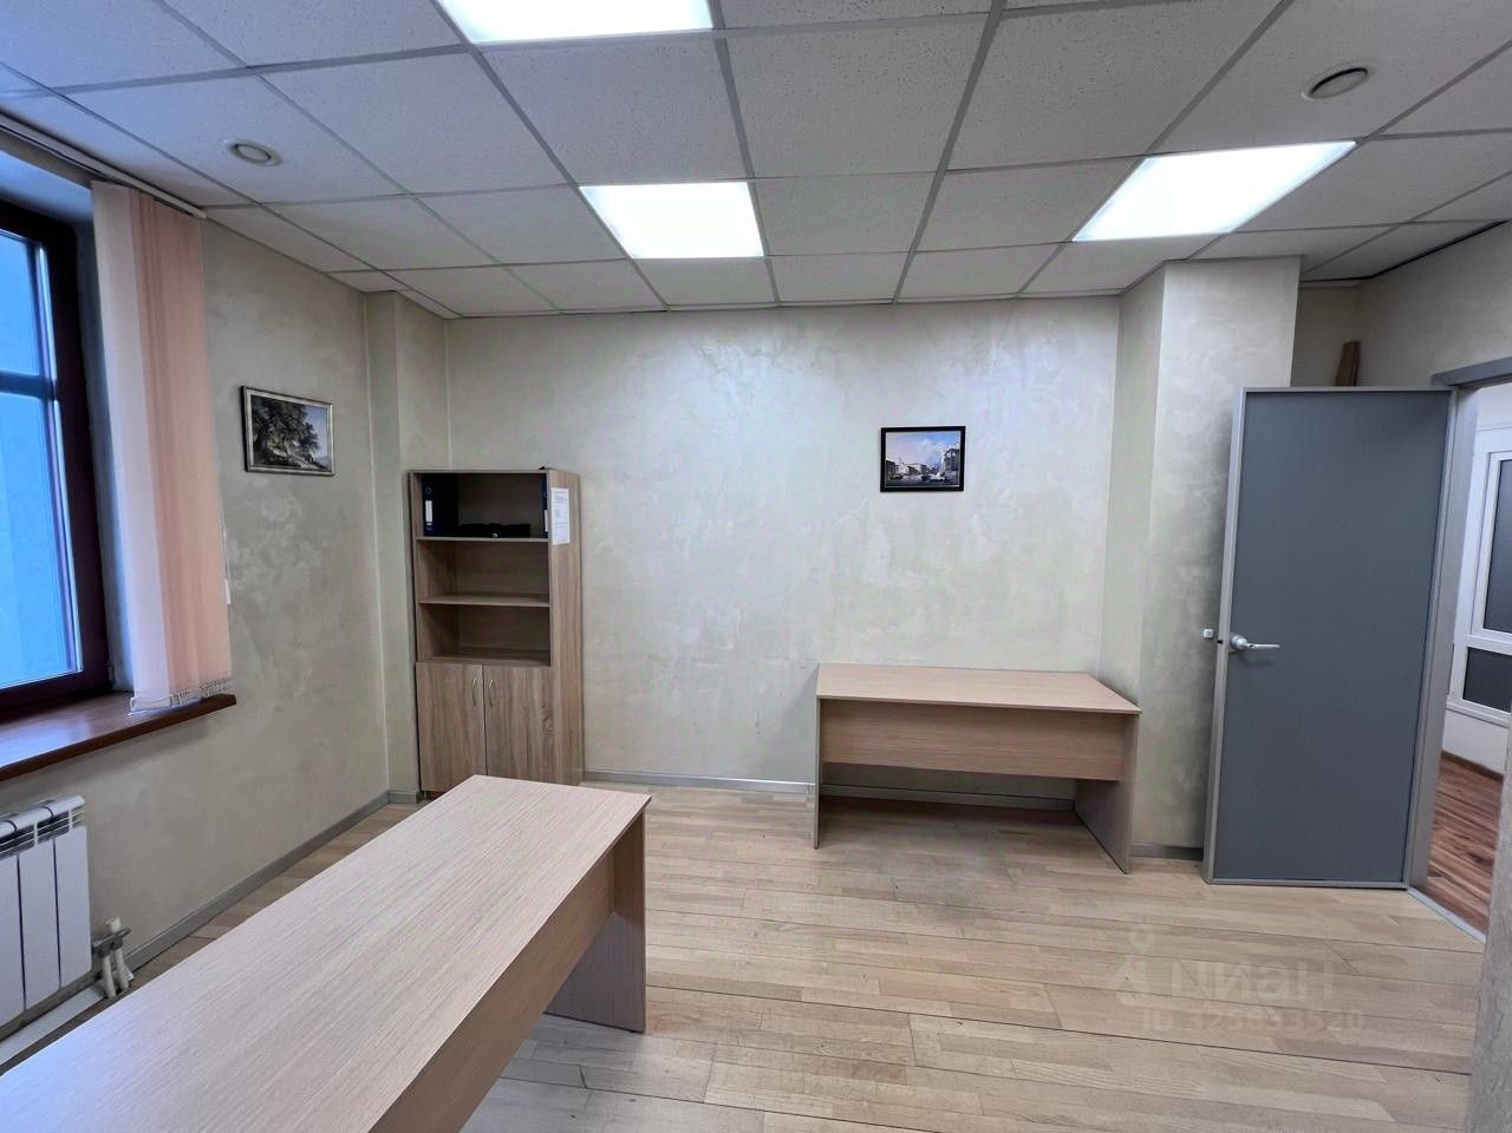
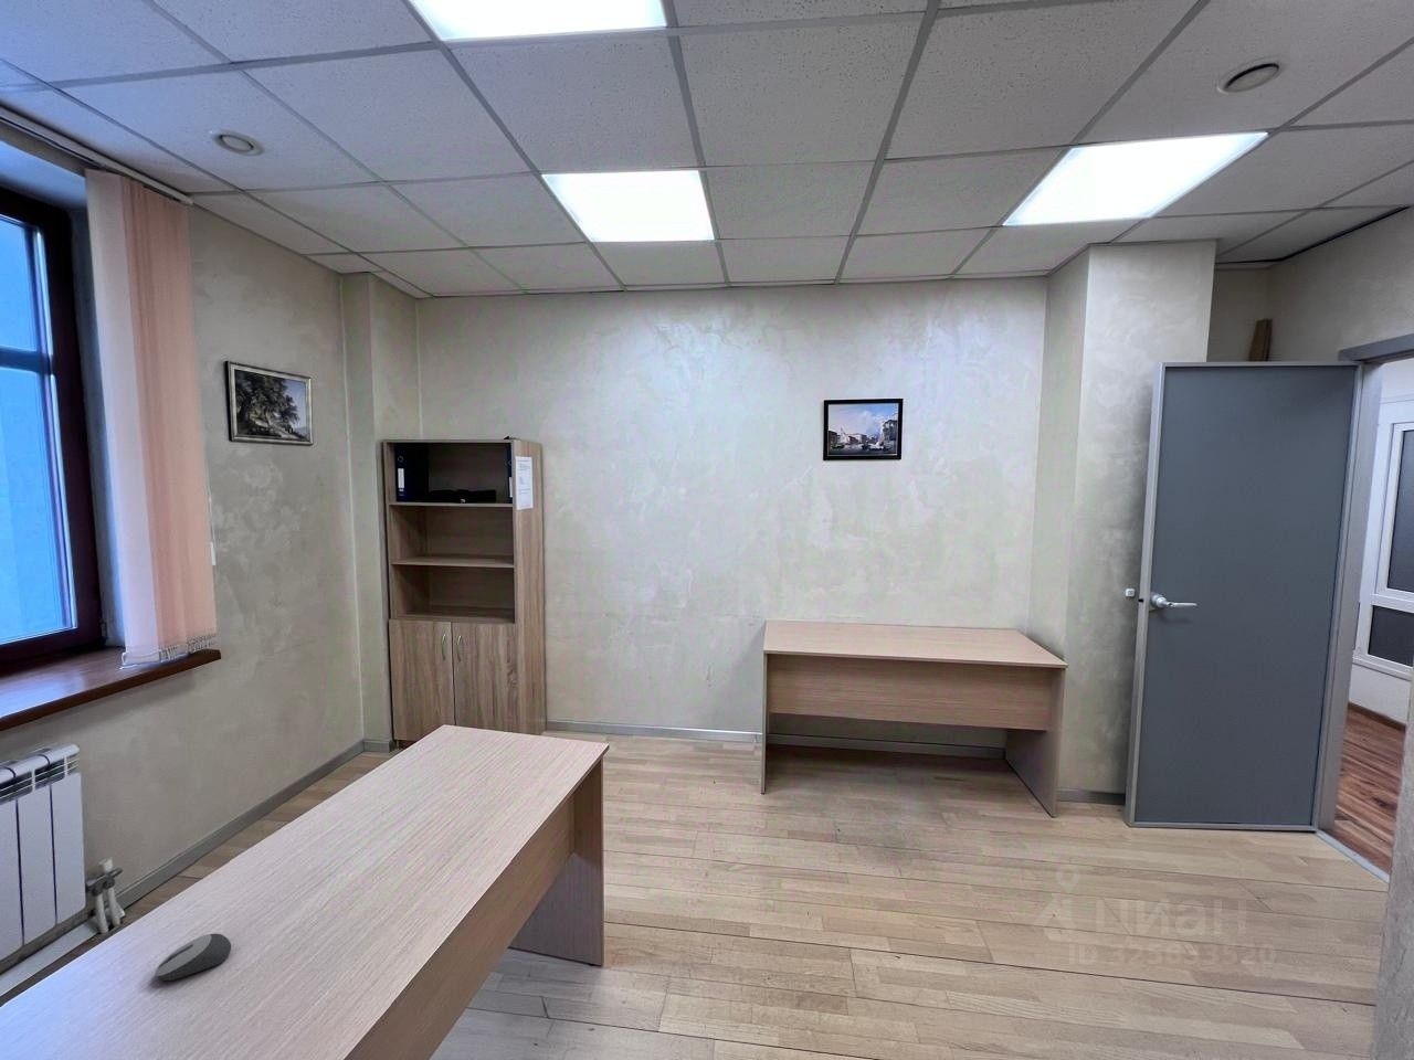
+ computer mouse [155,933,232,982]
